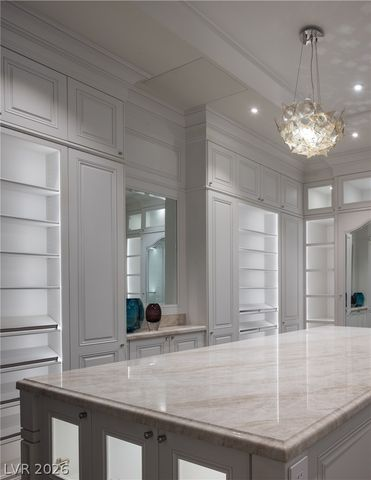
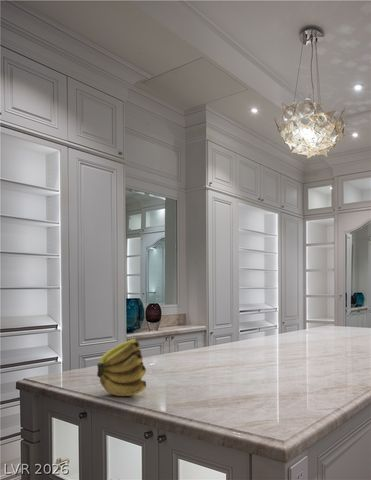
+ banana [96,338,147,397]
